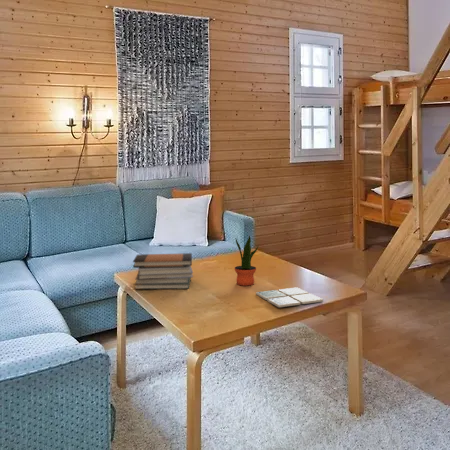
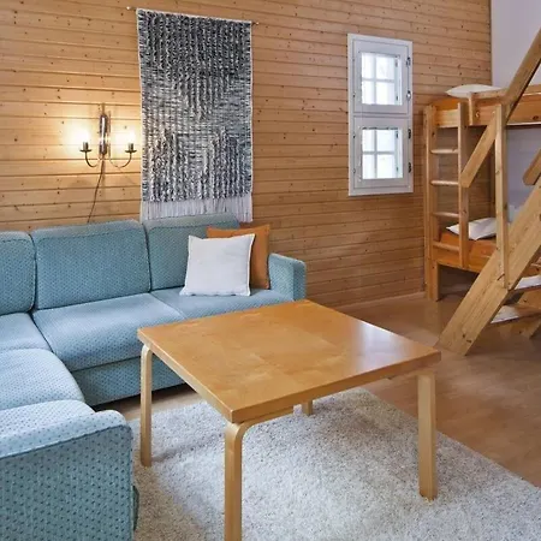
- potted plant [234,234,259,287]
- book stack [132,252,194,290]
- drink coaster [255,286,324,308]
